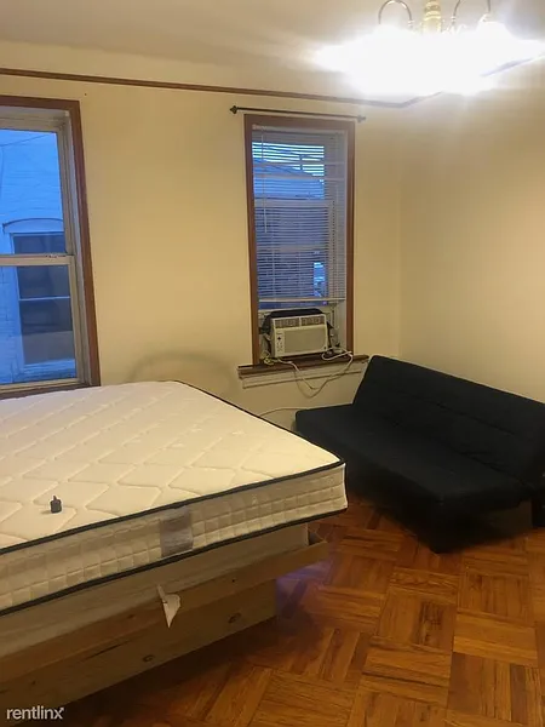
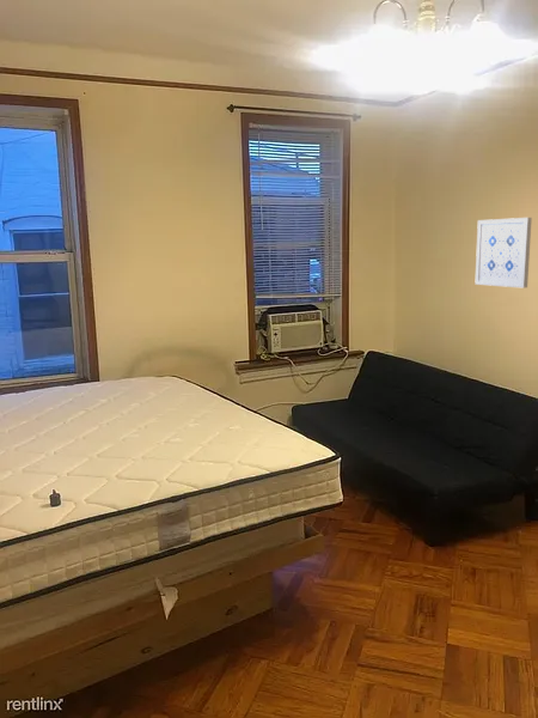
+ wall art [473,217,533,288]
